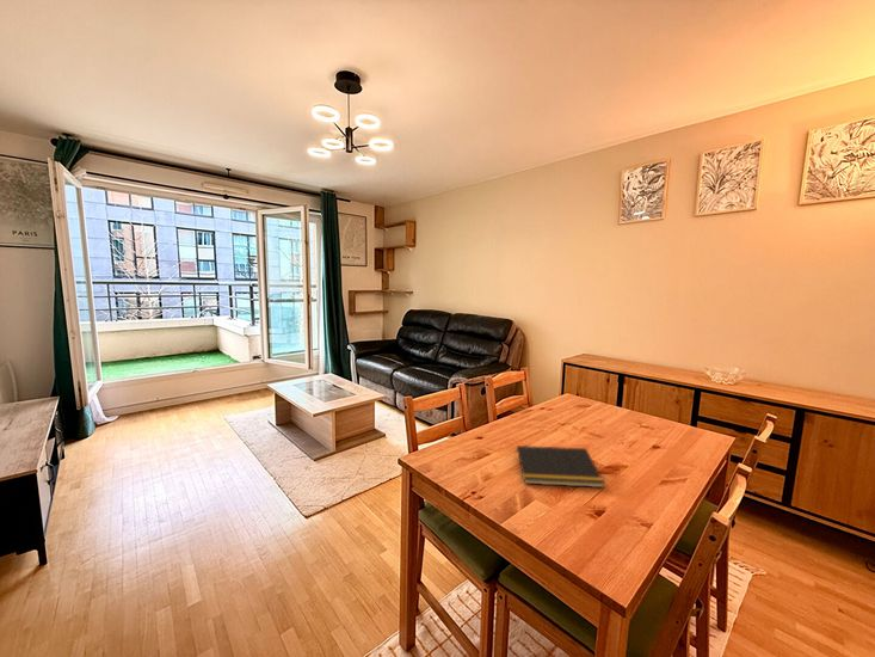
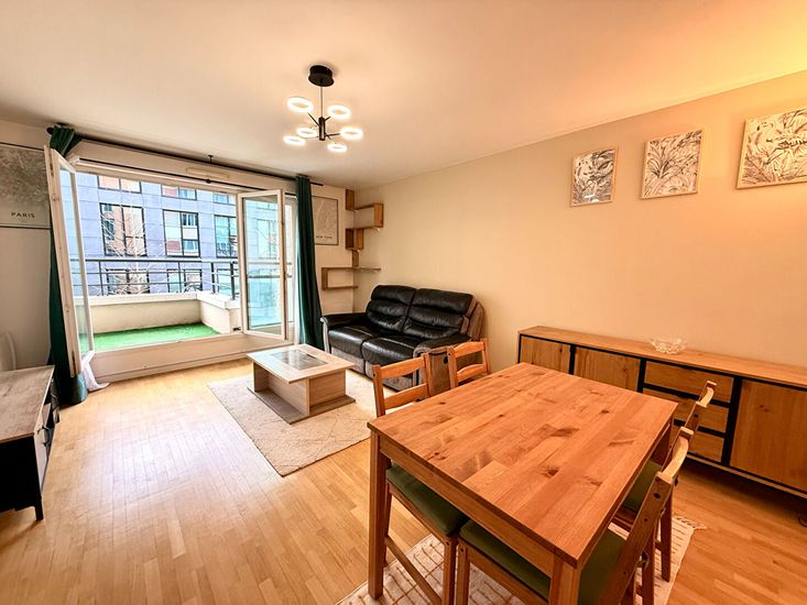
- notepad [513,444,605,489]
